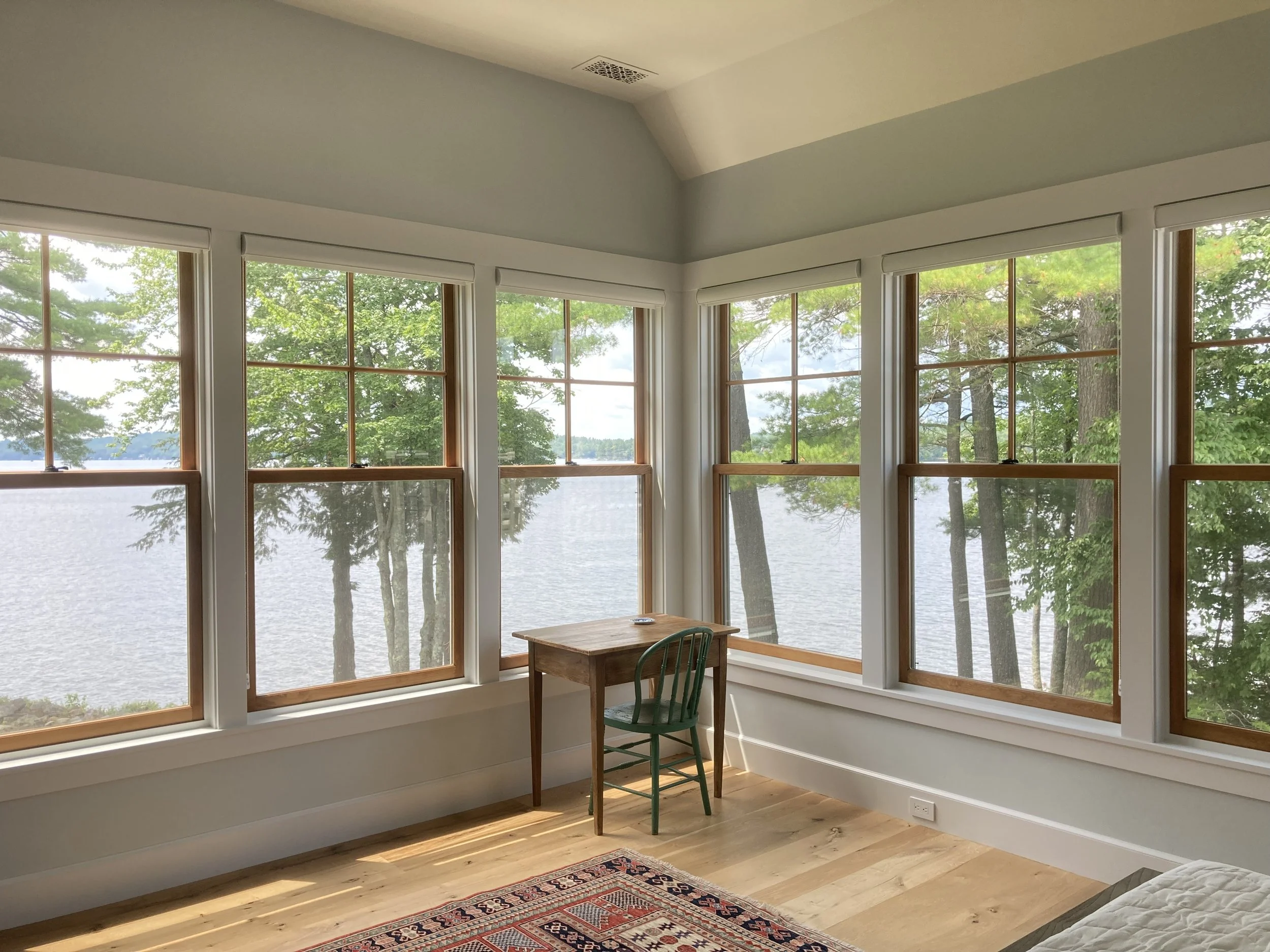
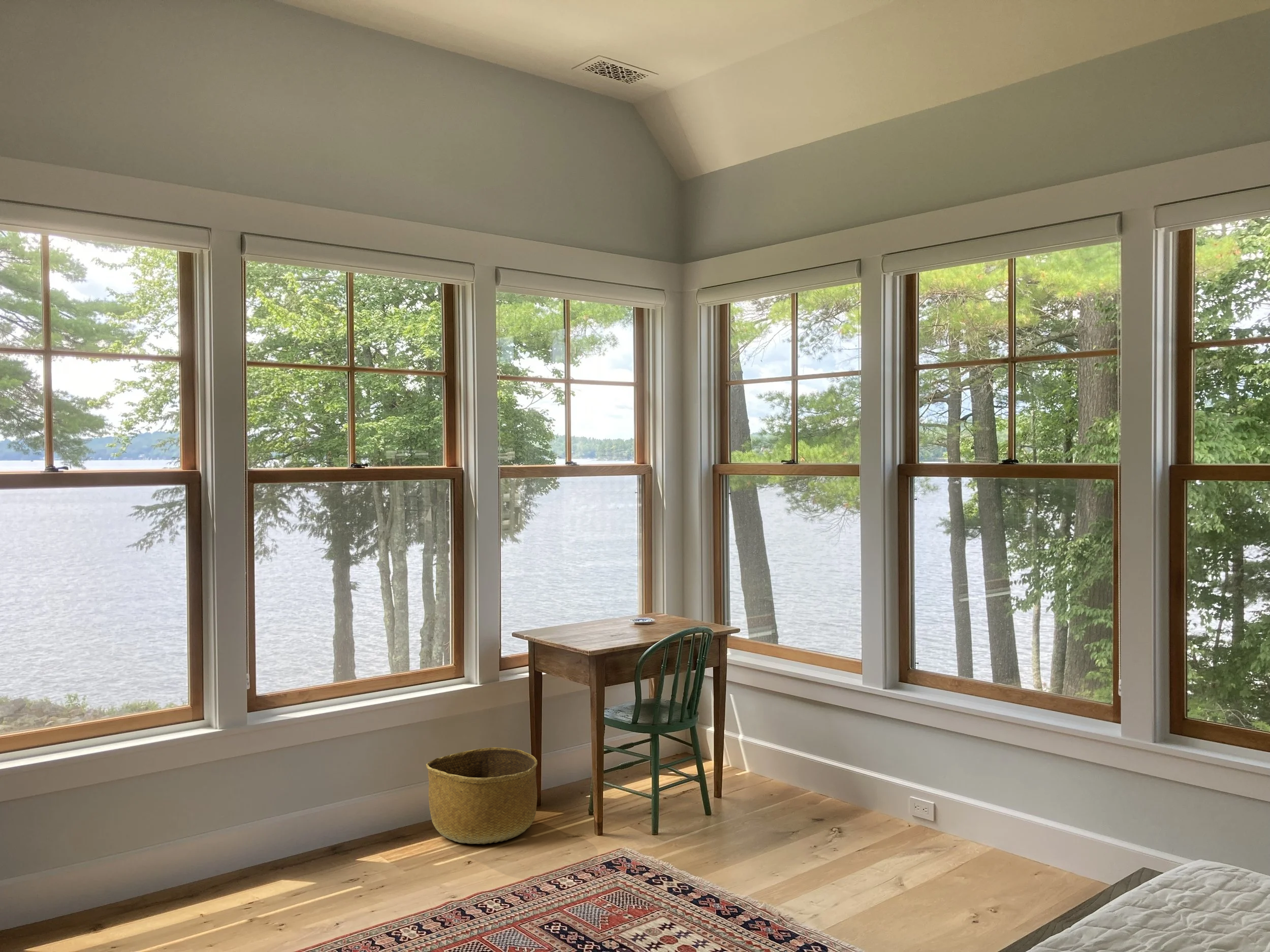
+ basket [426,747,538,845]
